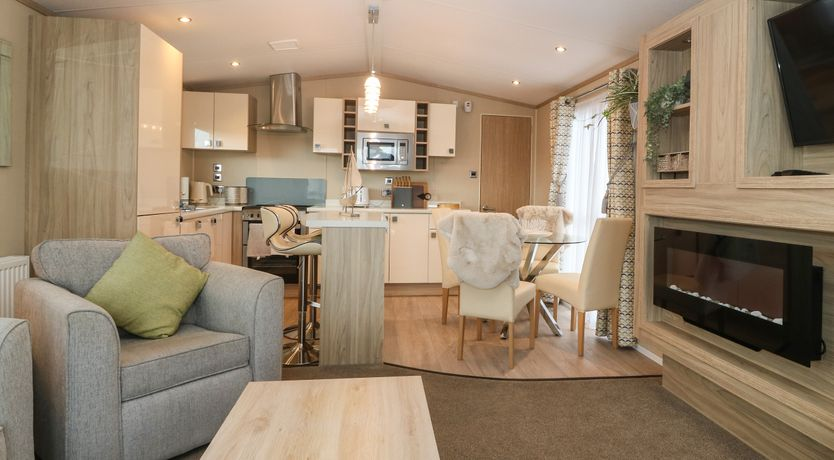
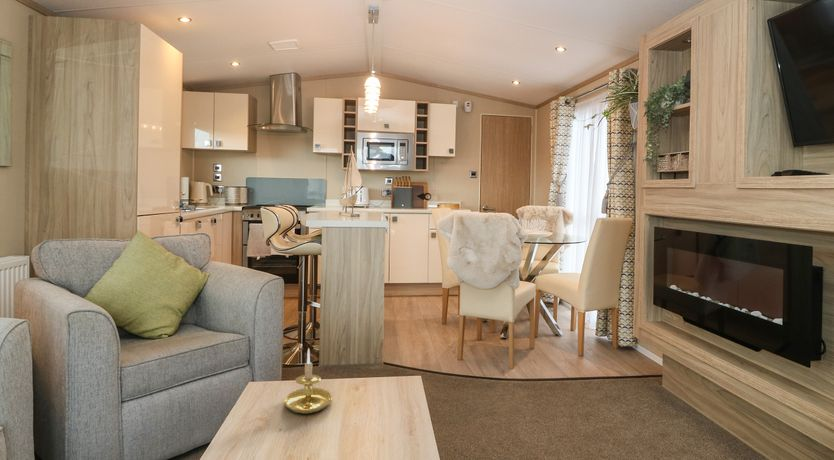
+ candle holder [283,347,333,415]
